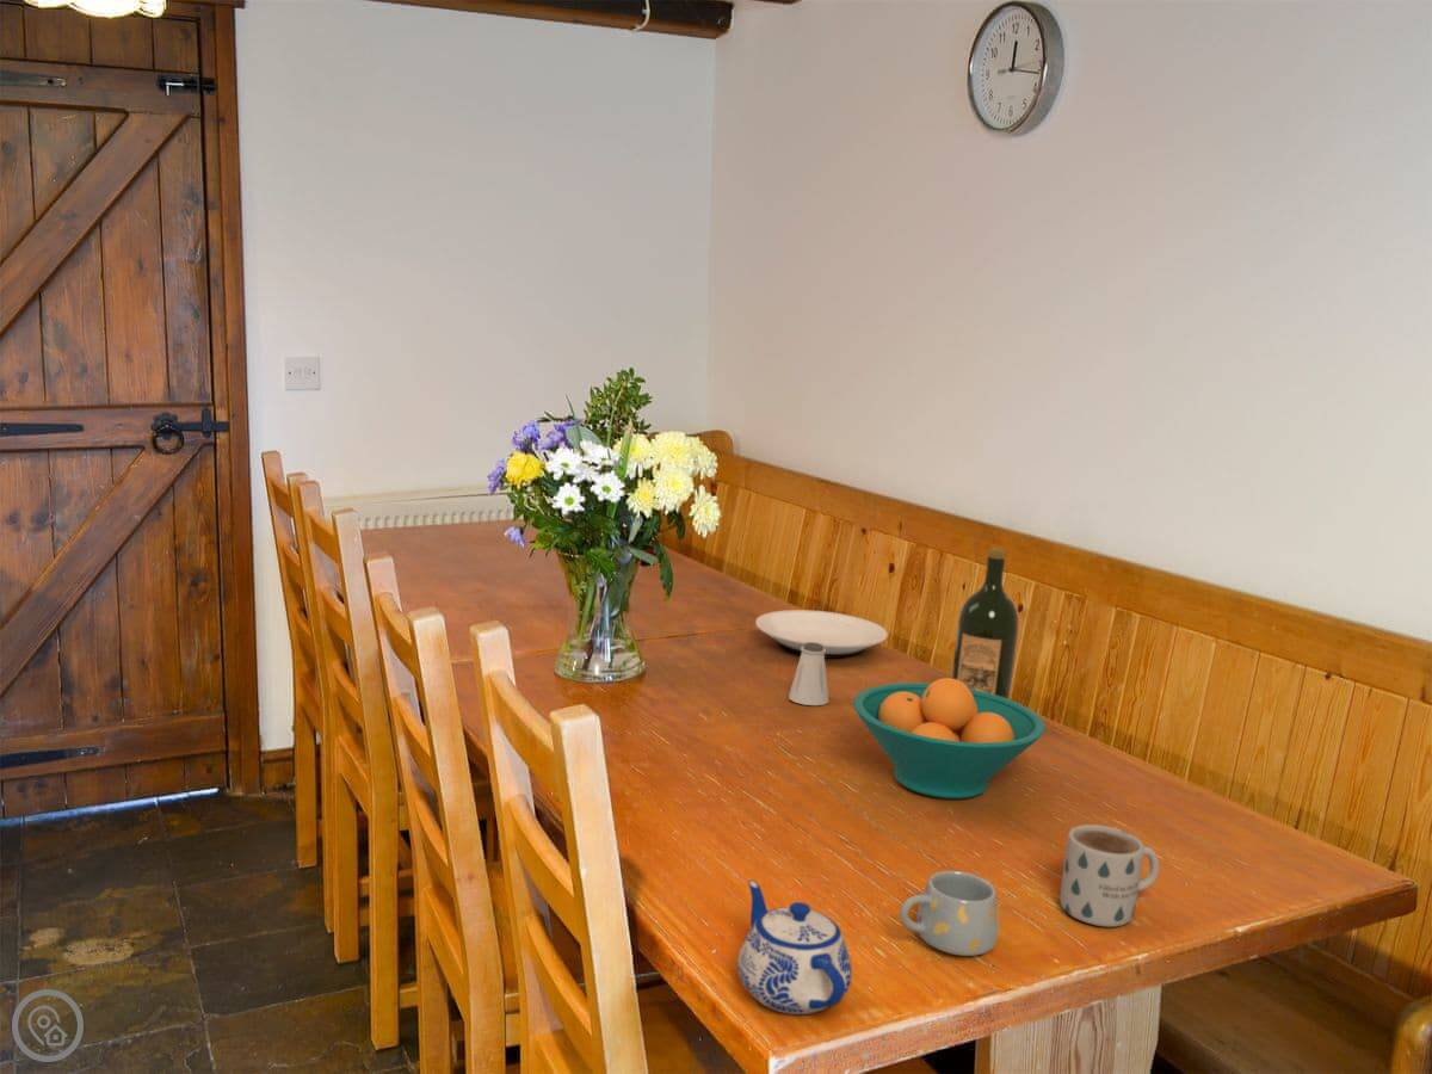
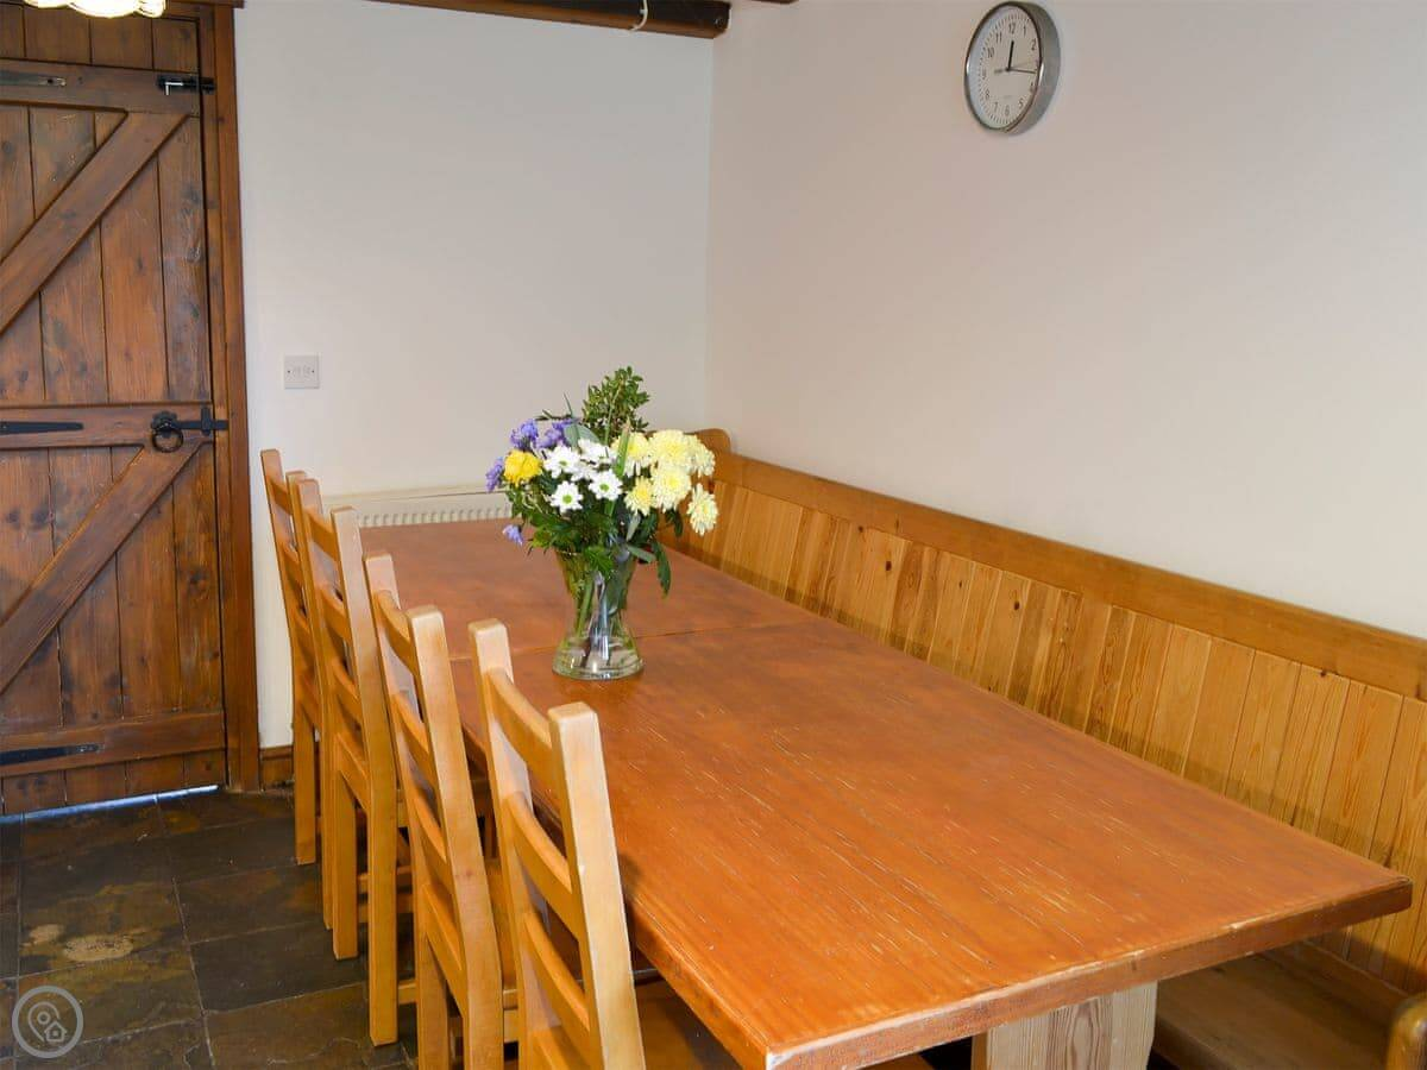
- mug [899,870,1000,957]
- teapot [736,879,853,1016]
- plate [754,609,889,660]
- fruit bowl [852,677,1047,800]
- mug [1060,823,1160,928]
- wine bottle [951,547,1019,700]
- saltshaker [788,642,829,706]
